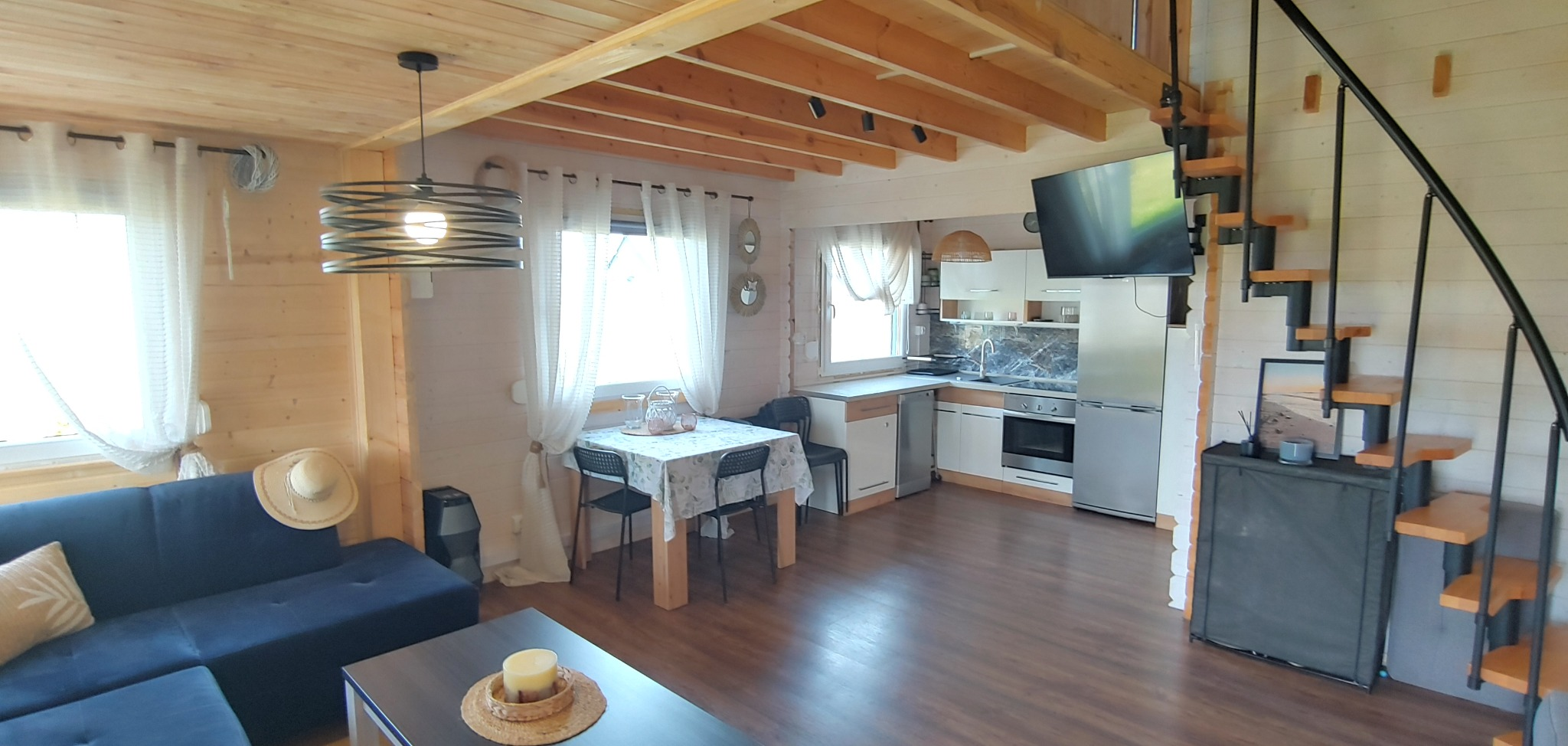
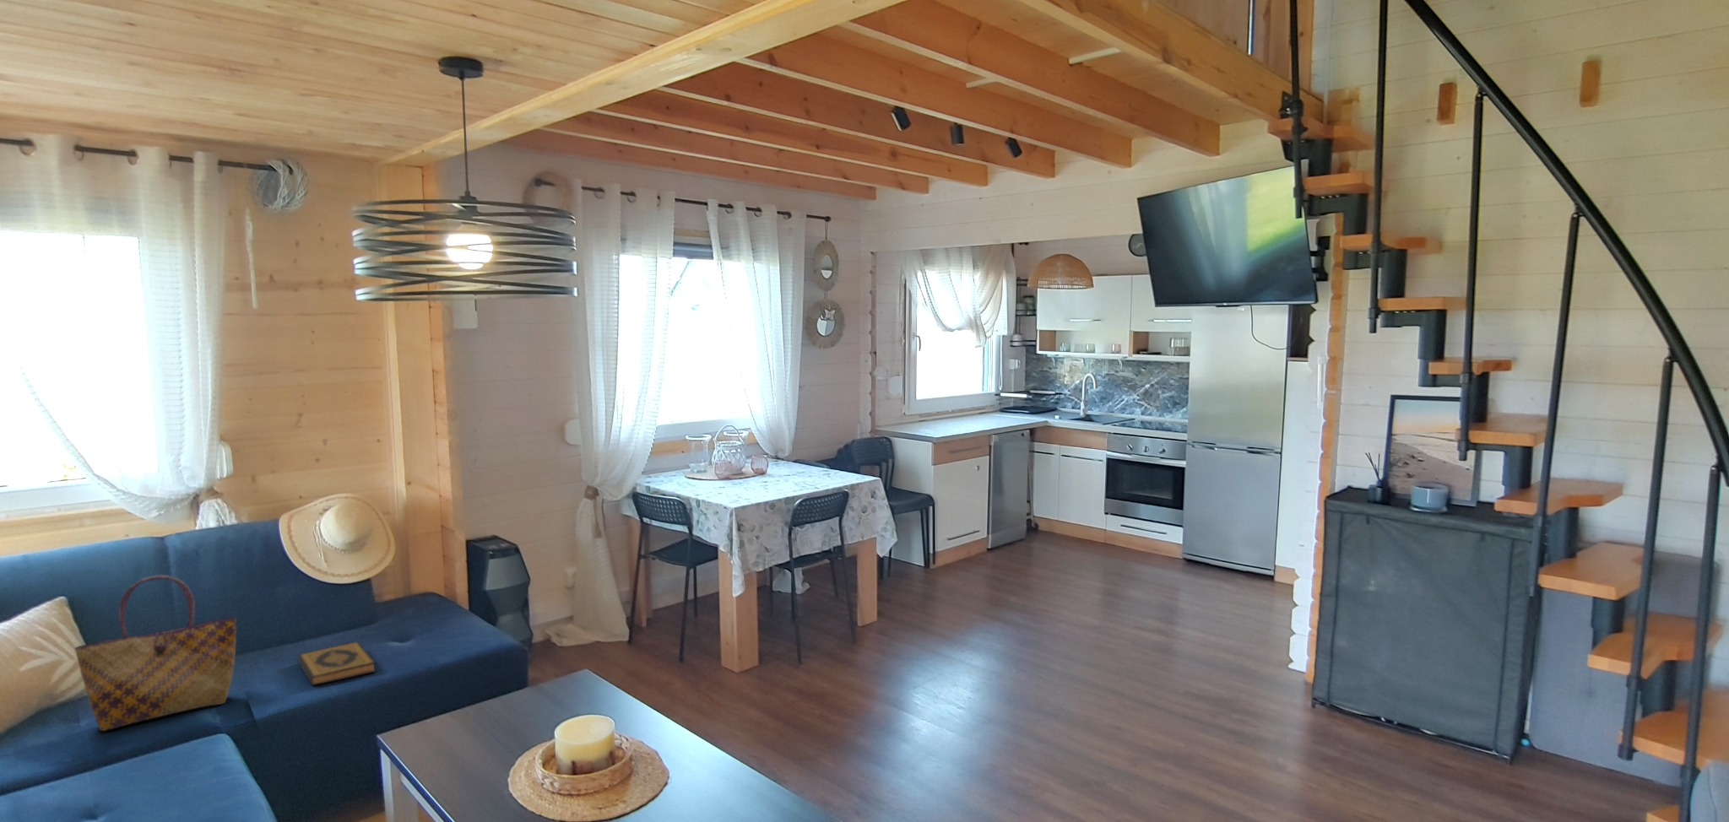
+ tote bag [74,575,237,732]
+ hardback book [298,640,376,686]
